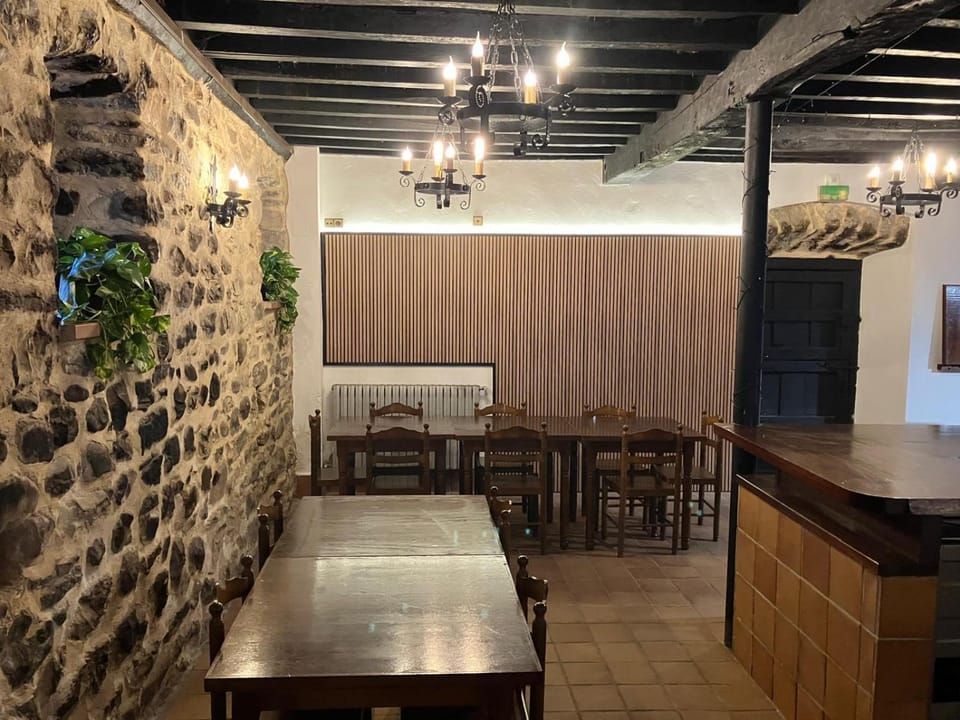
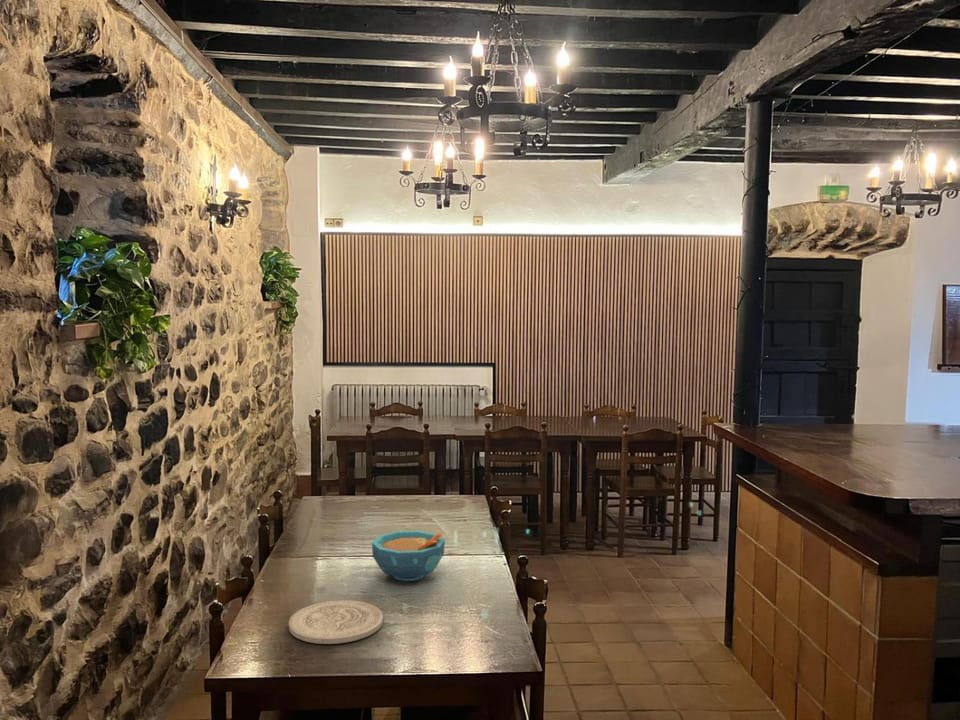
+ bowl [371,530,446,582]
+ plate [288,599,384,645]
